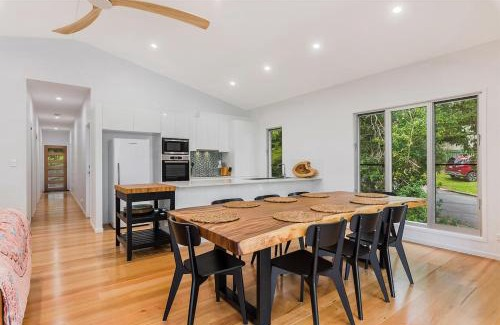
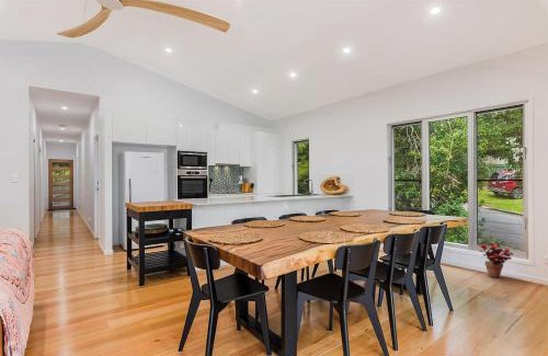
+ potted plant [478,242,515,278]
